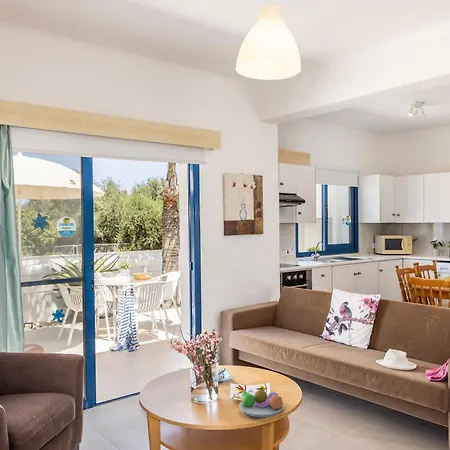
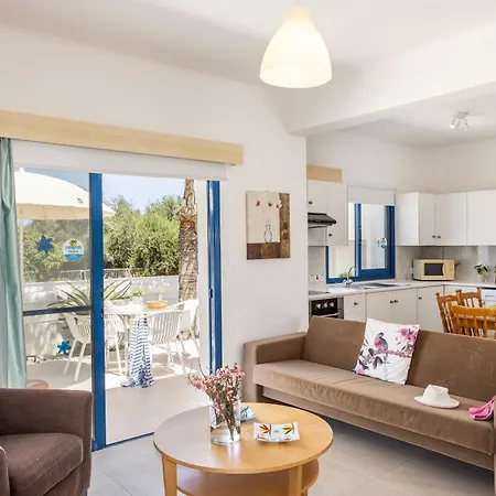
- fruit bowl [238,386,285,418]
